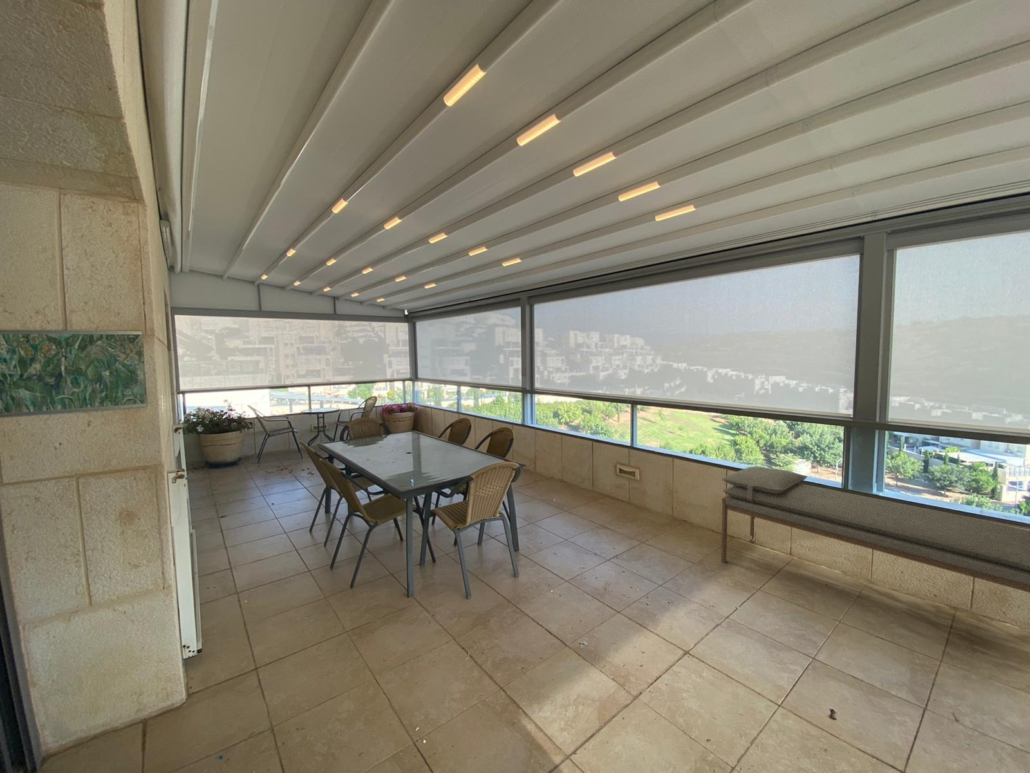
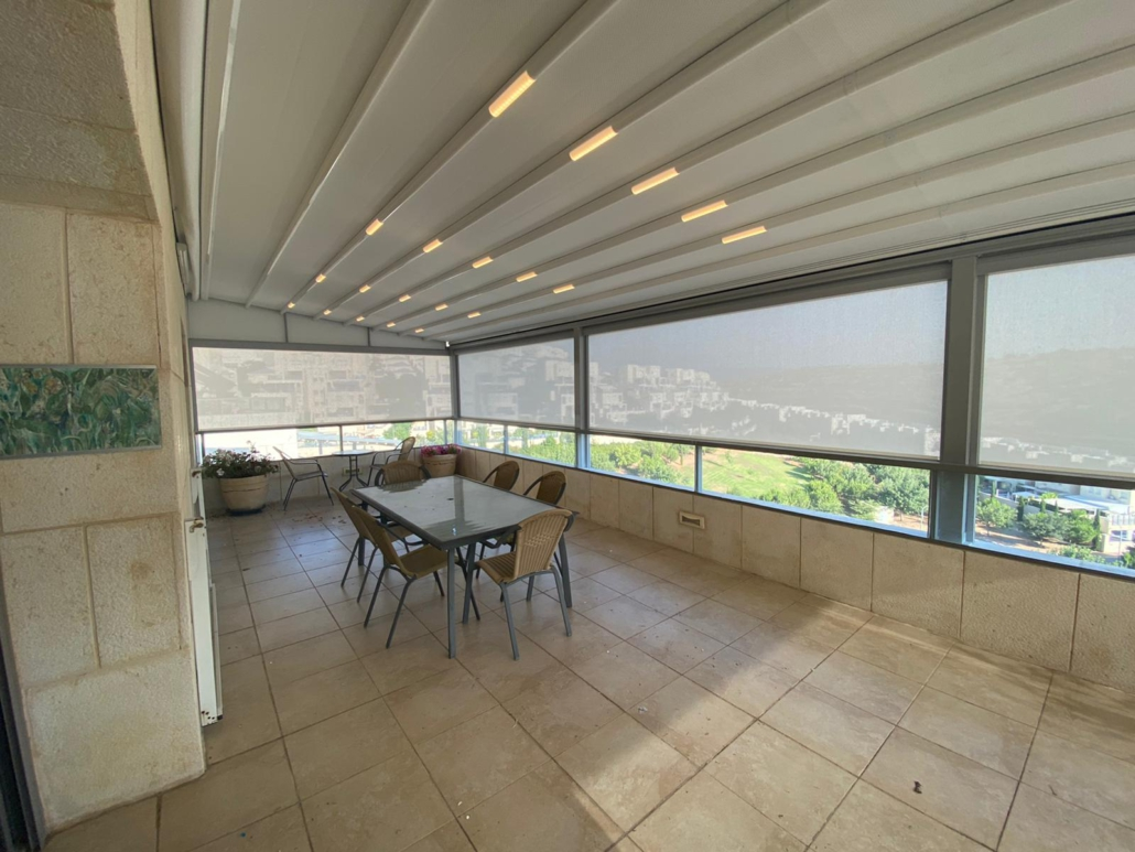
- bench [720,465,1030,594]
